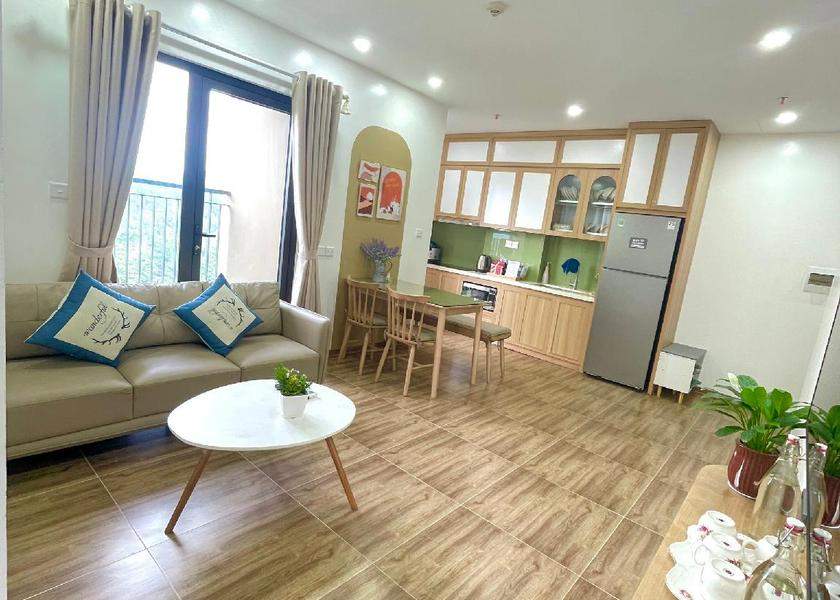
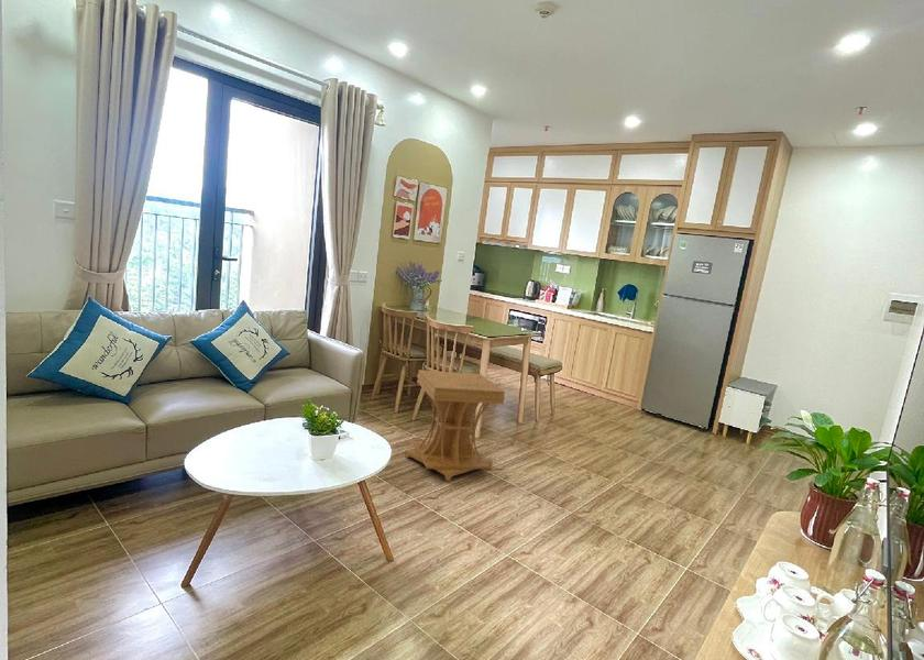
+ side table [404,369,506,482]
